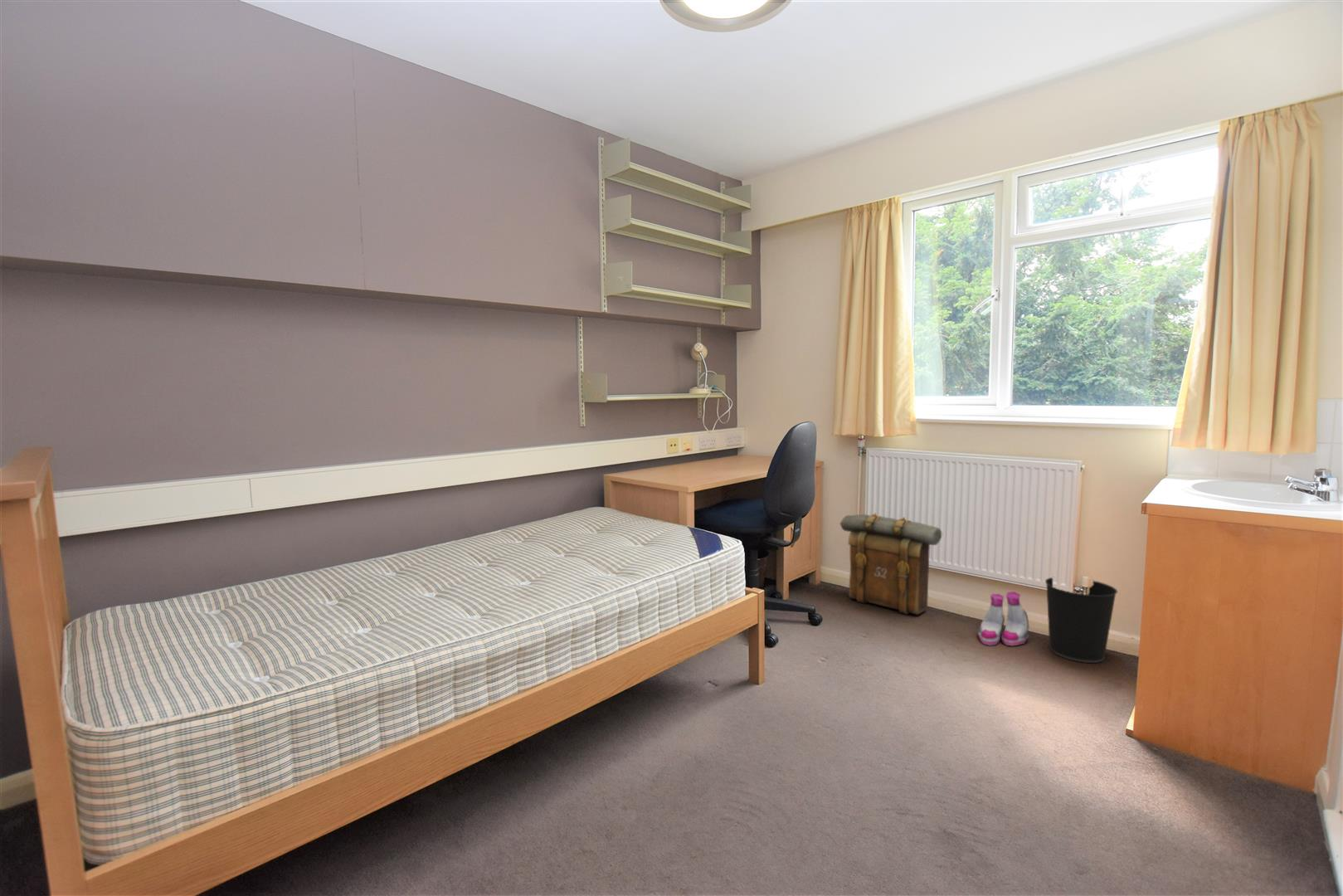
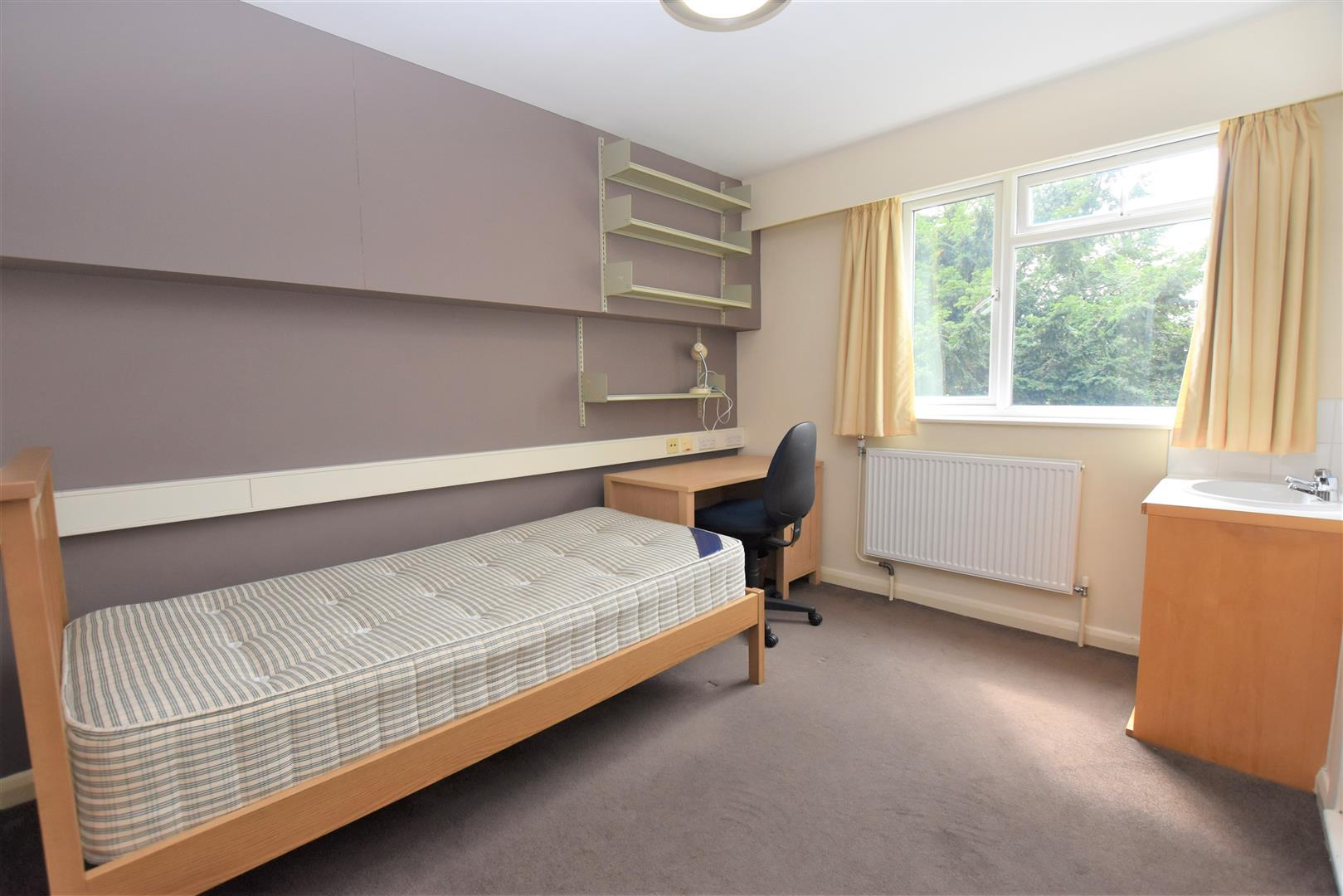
- backpack [839,512,942,616]
- wastebasket [1044,577,1118,664]
- boots [977,591,1029,646]
